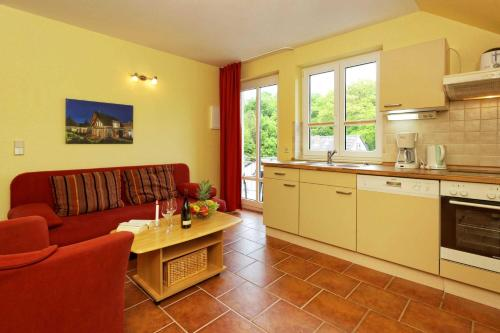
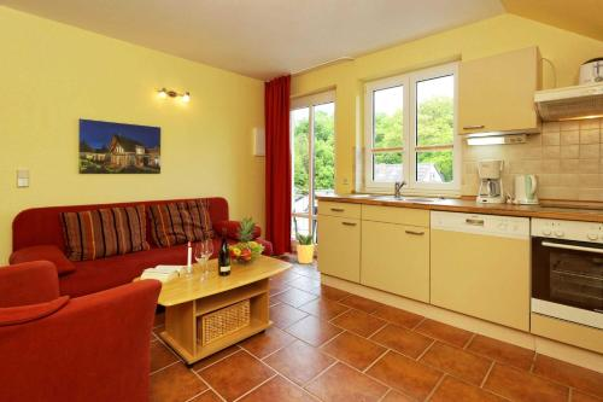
+ potted plant [292,229,315,264]
